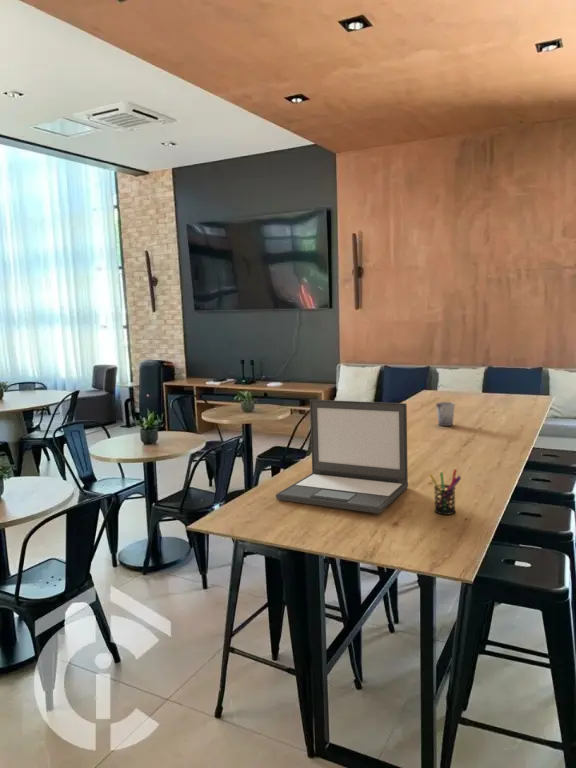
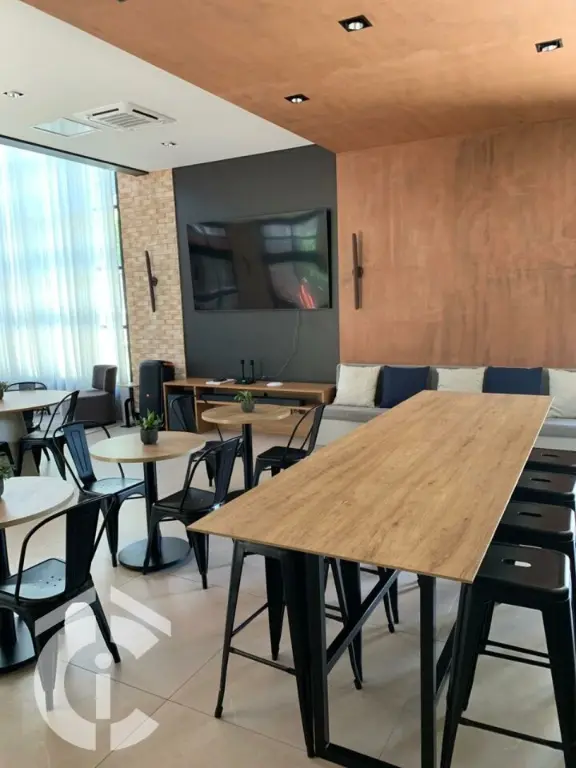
- cup [435,401,456,427]
- laptop [275,399,409,514]
- pen holder [429,468,462,516]
